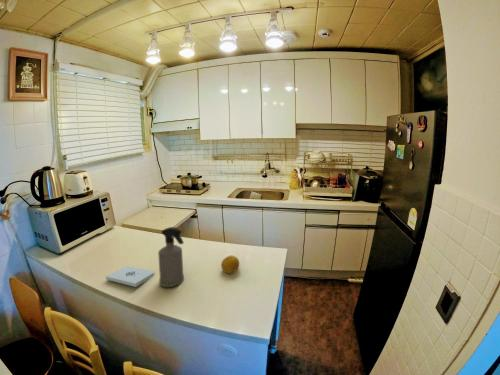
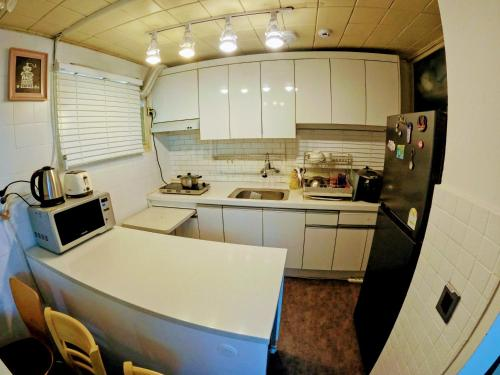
- spray bottle [157,226,185,288]
- fruit [220,255,240,274]
- notepad [105,265,155,288]
